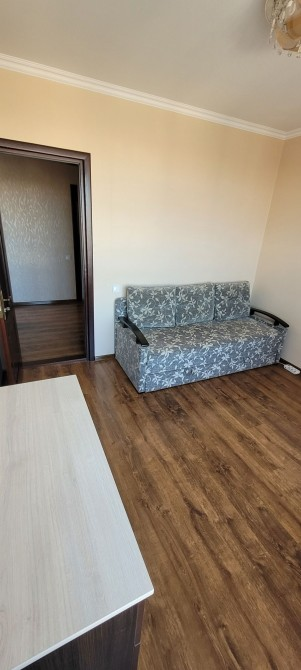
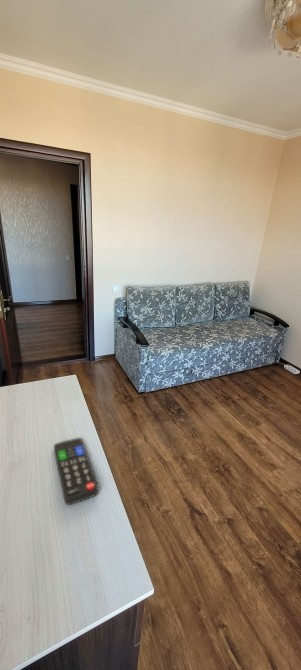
+ remote control [53,437,99,506]
